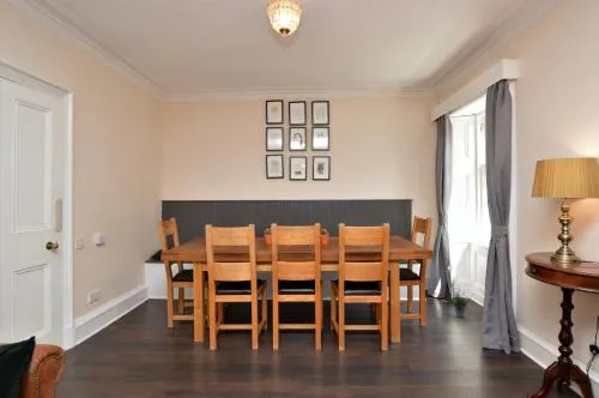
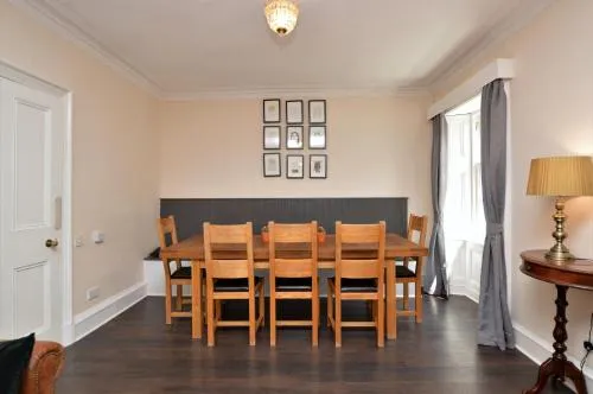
- potted plant [446,285,478,319]
